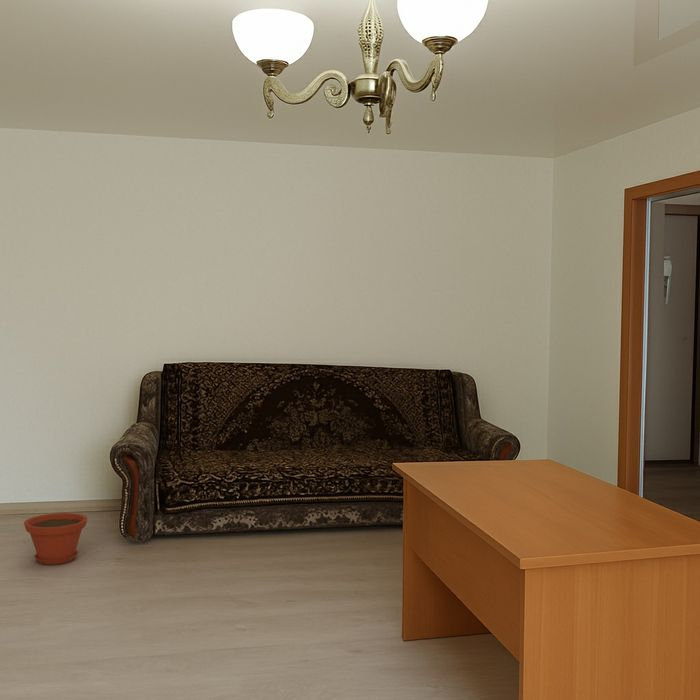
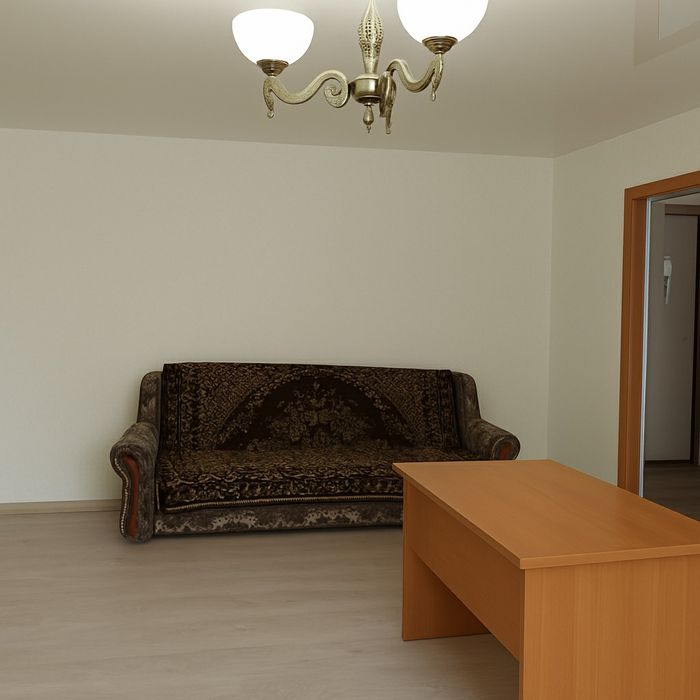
- plant pot [23,512,88,566]
